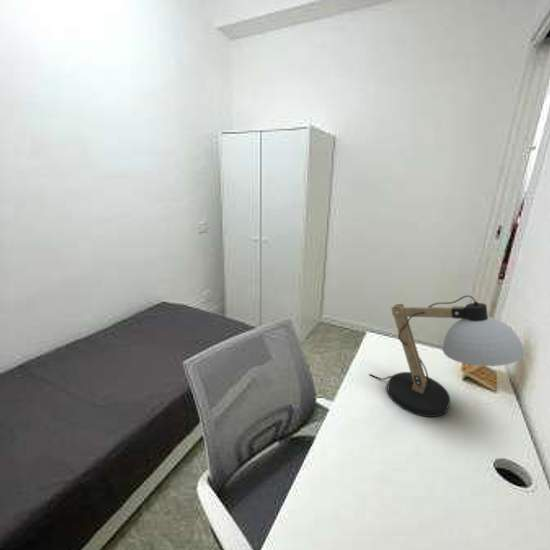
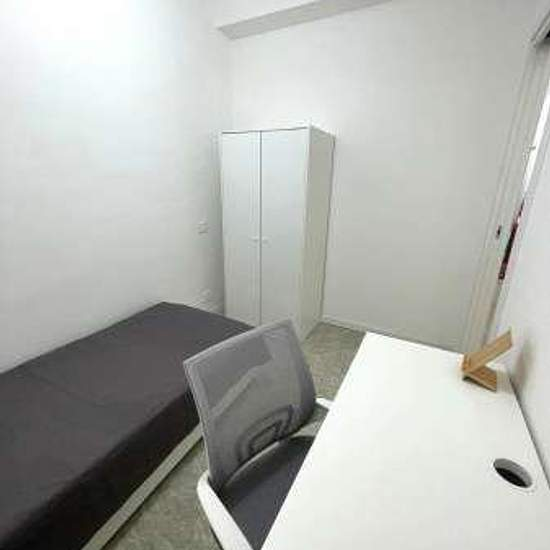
- desk lamp [368,295,526,418]
